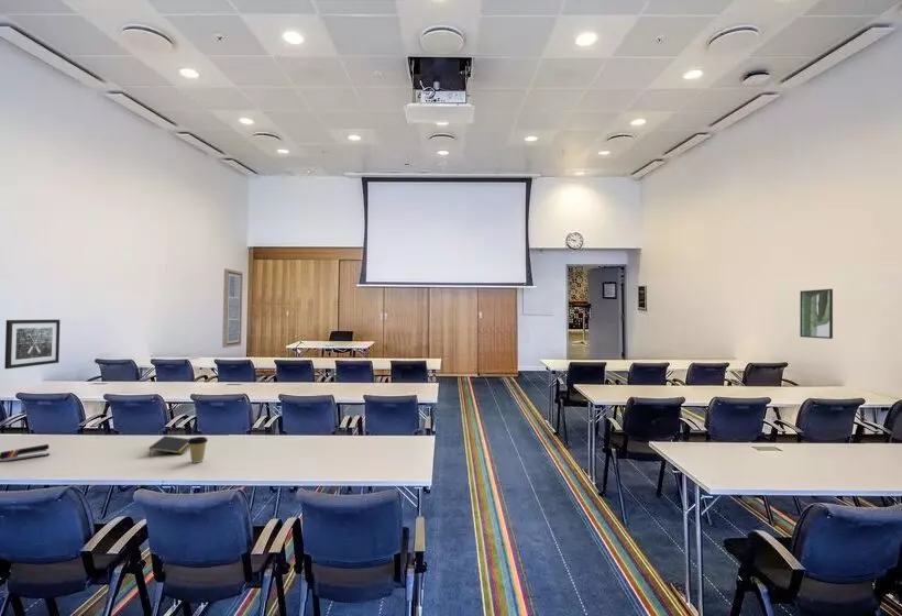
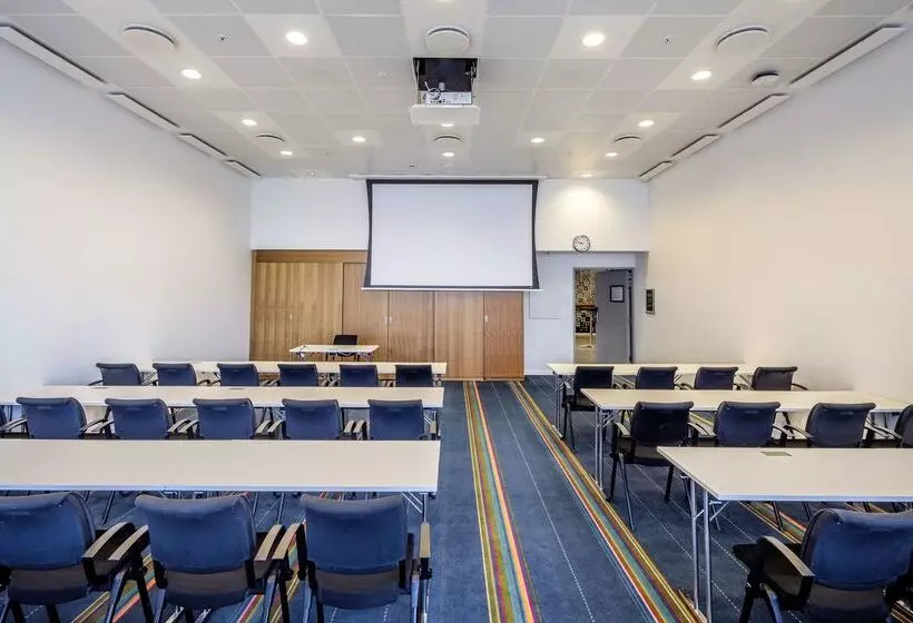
- coffee cup [188,436,209,464]
- stapler [0,443,51,463]
- wall art [221,267,244,349]
- notepad [147,435,190,458]
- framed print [799,288,834,340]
- wall art [3,318,62,370]
